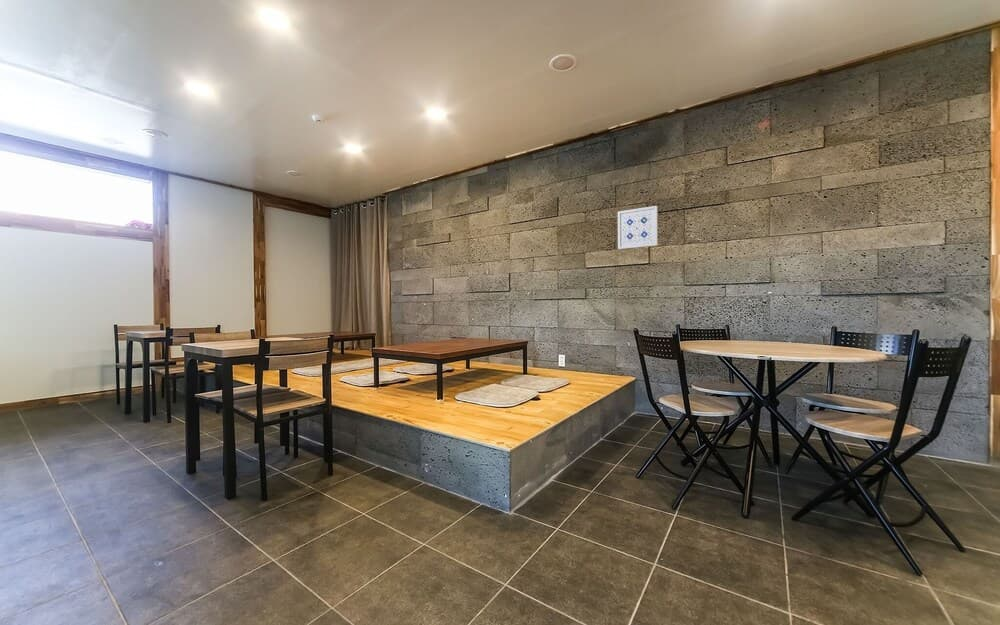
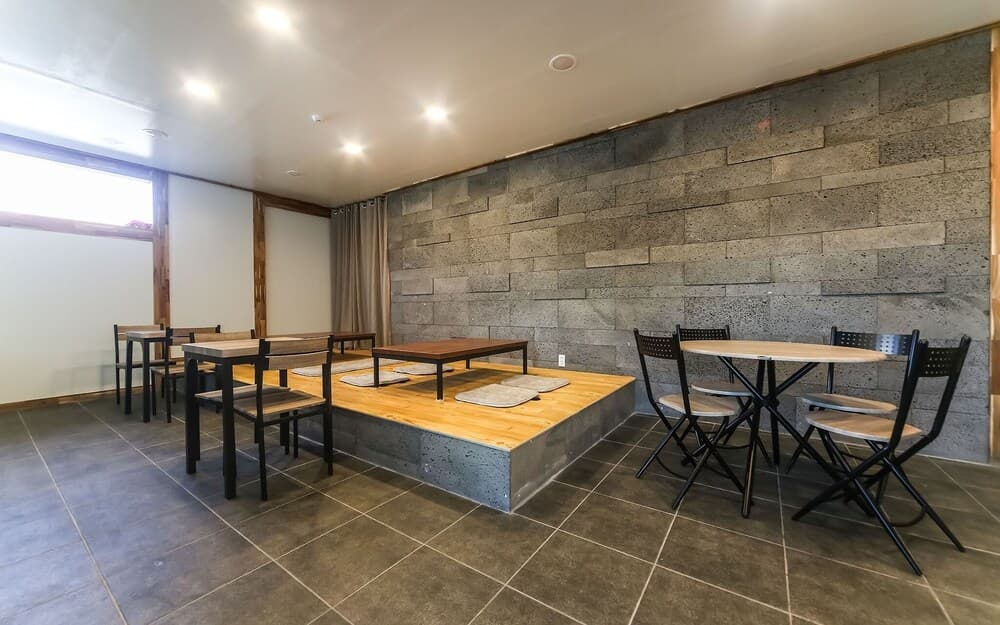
- wall art [617,205,659,250]
